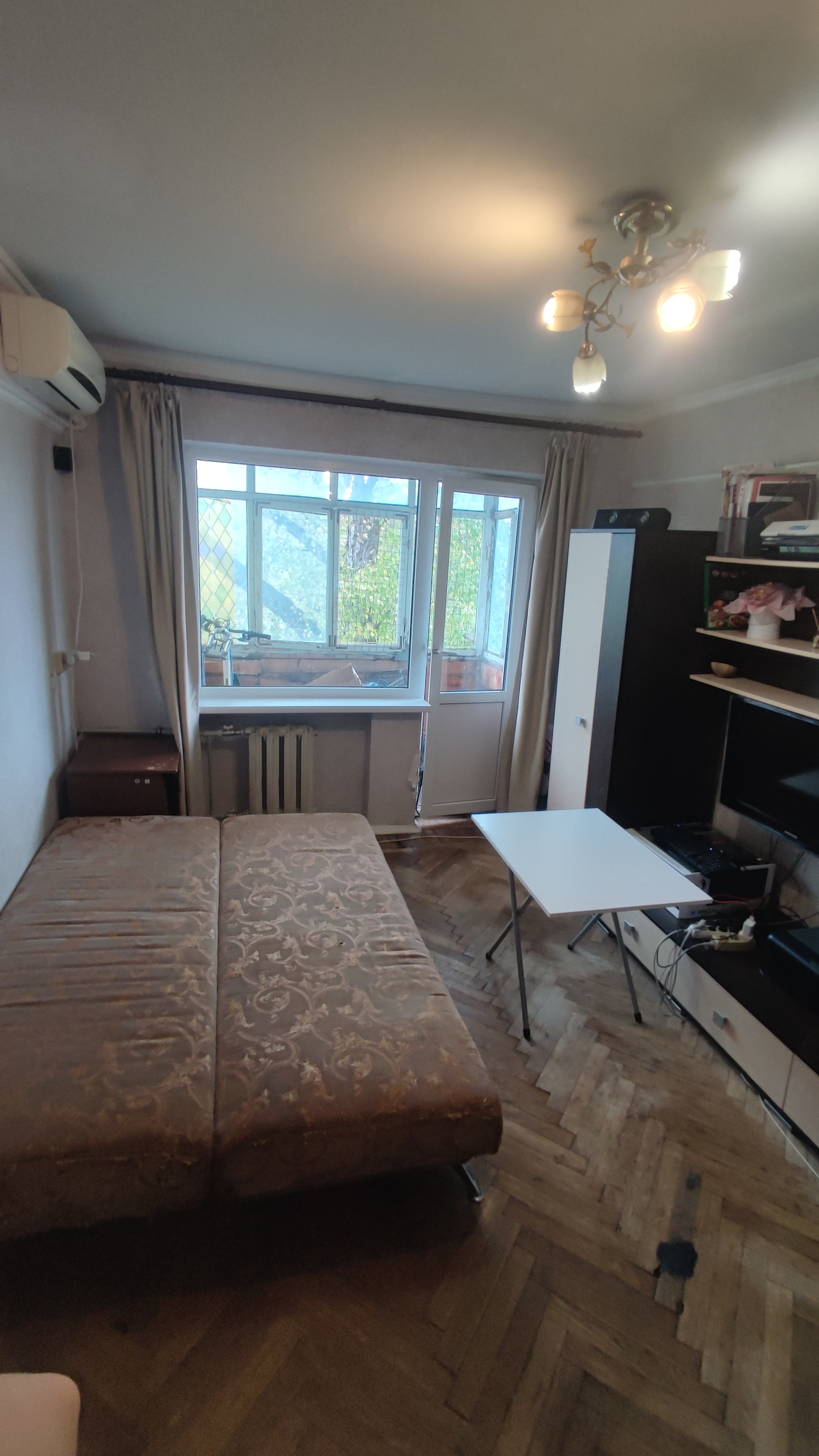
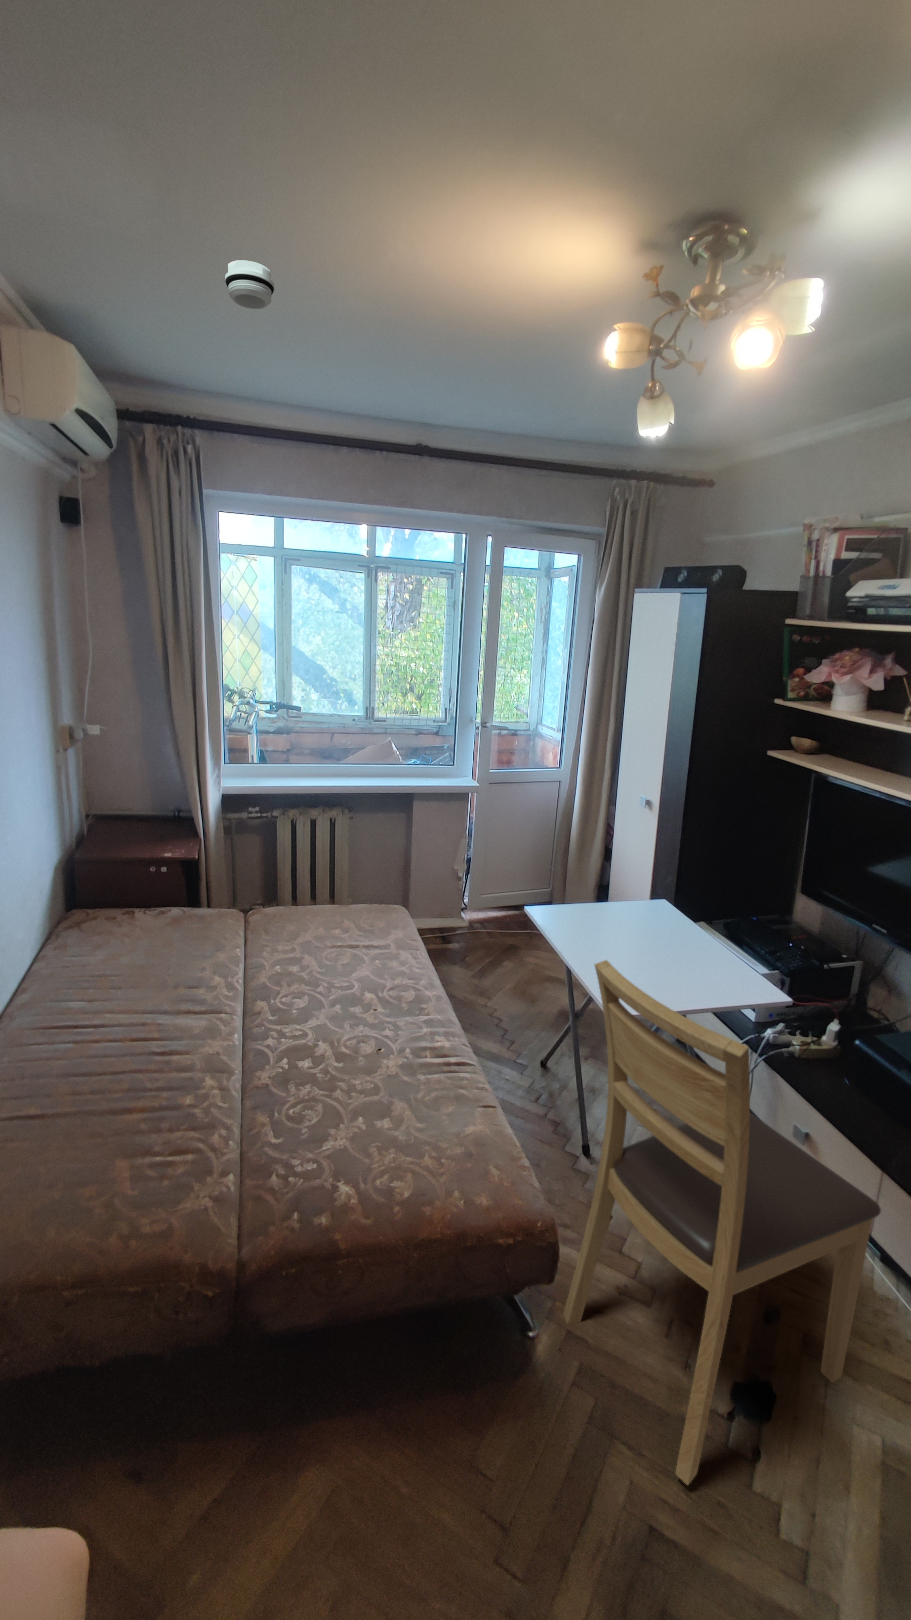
+ chair [563,960,881,1486]
+ smoke detector [225,259,275,309]
